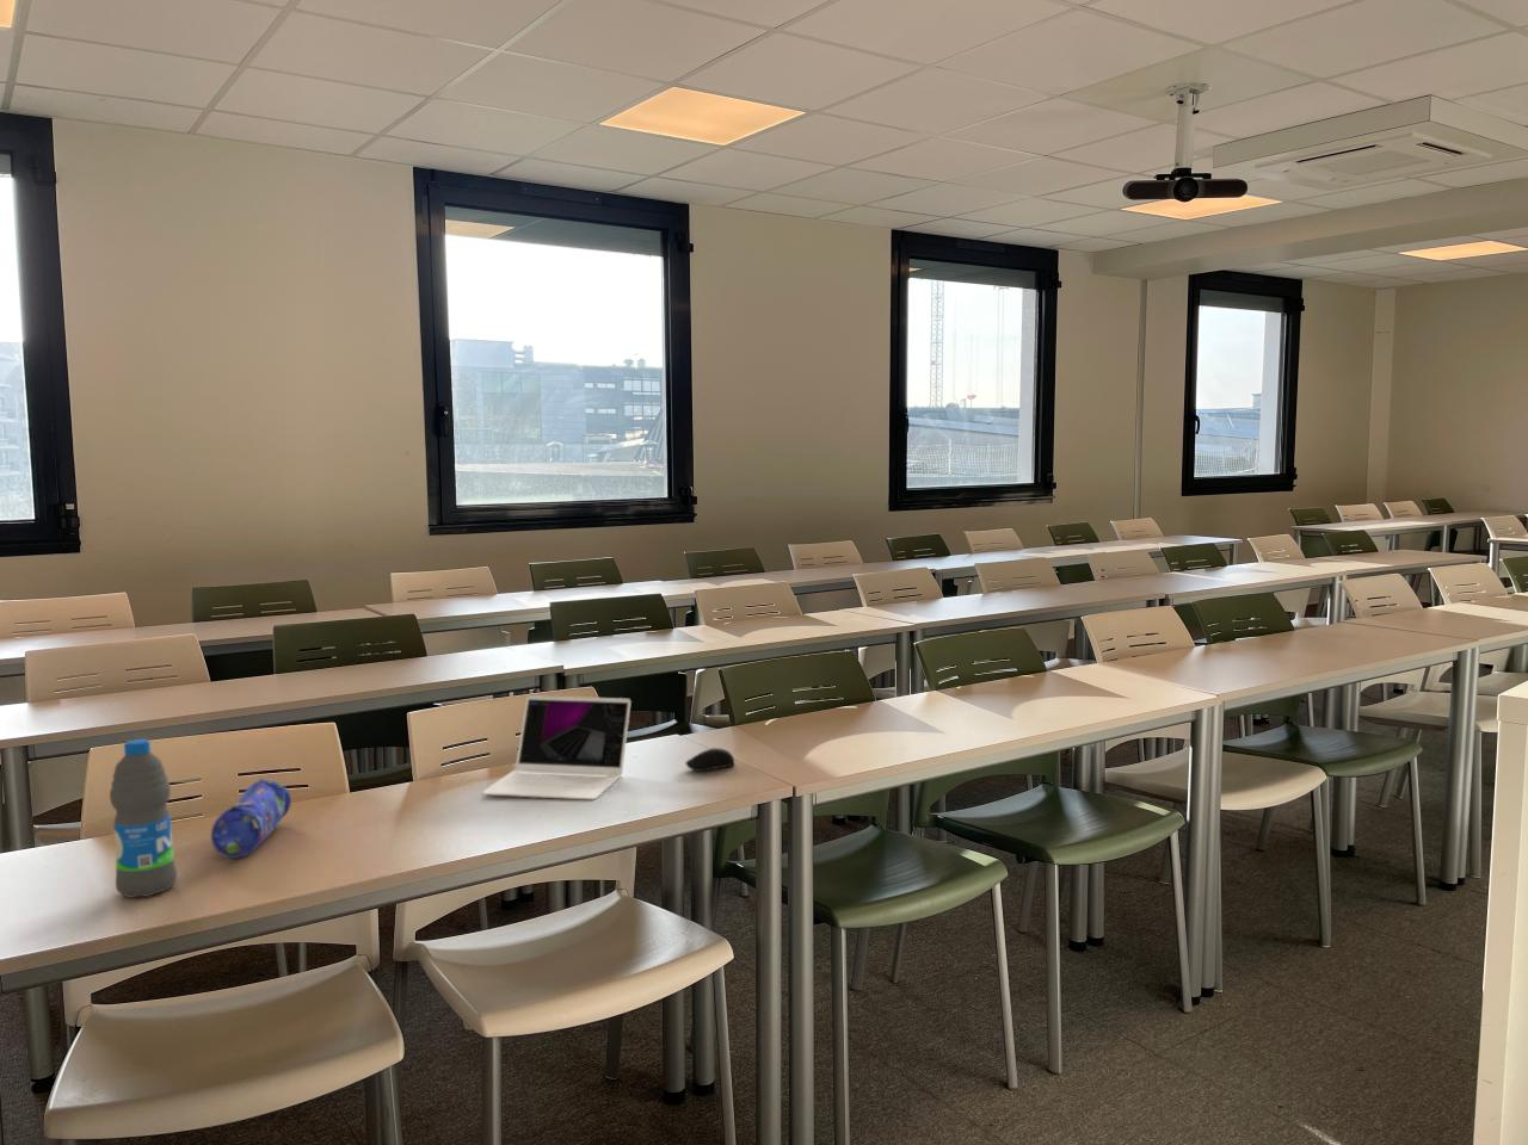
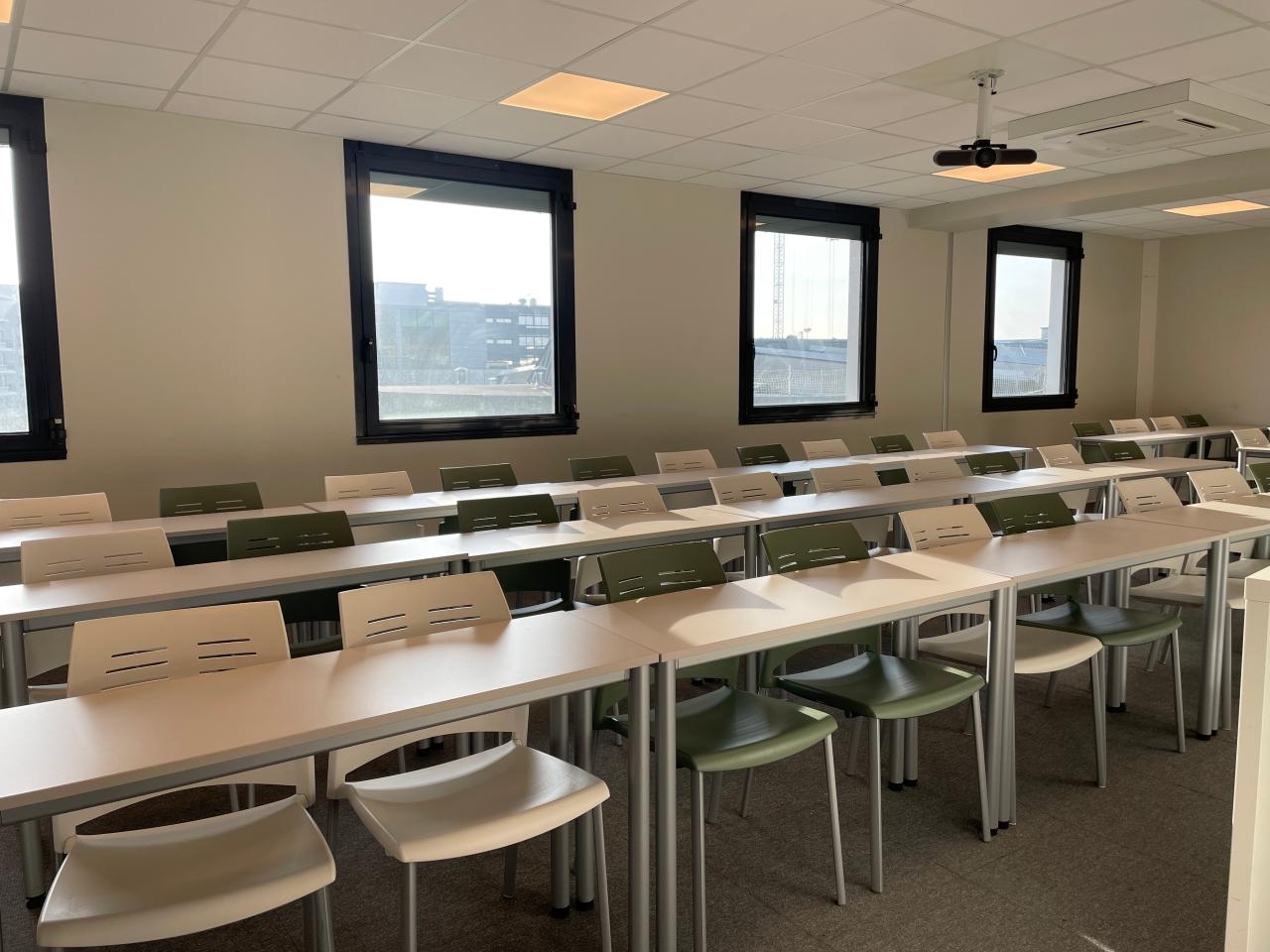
- computer mouse [685,747,735,773]
- water bottle [108,738,178,900]
- pencil case [211,778,292,860]
- laptop [481,694,633,801]
